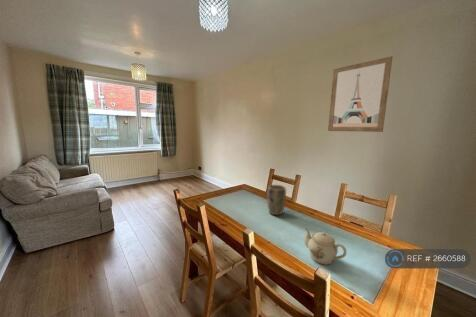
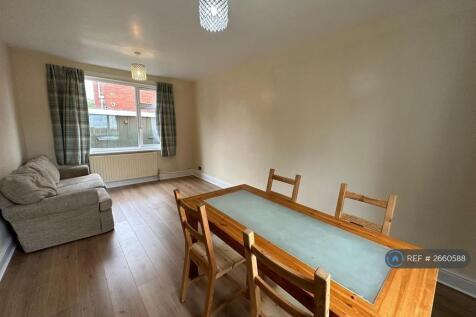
- teapot [303,227,347,265]
- wall art [327,55,393,133]
- plant pot [266,184,287,216]
